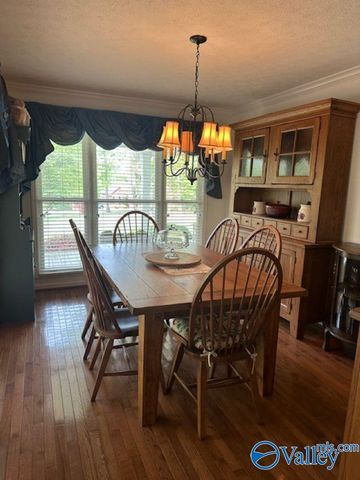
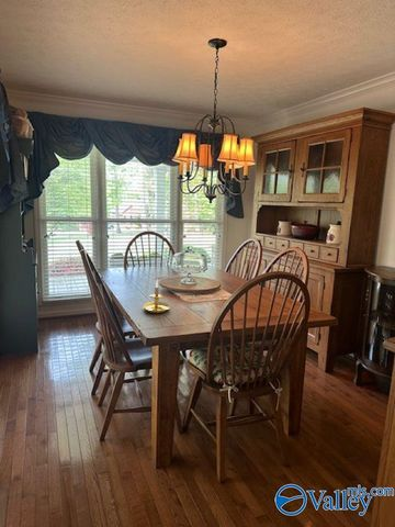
+ candle holder [143,279,170,314]
